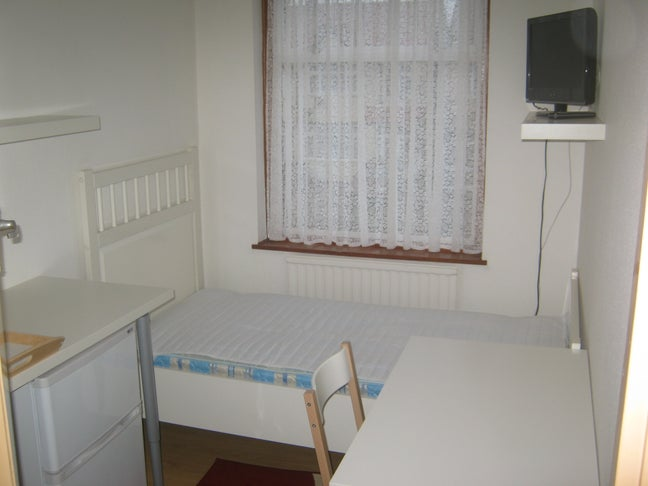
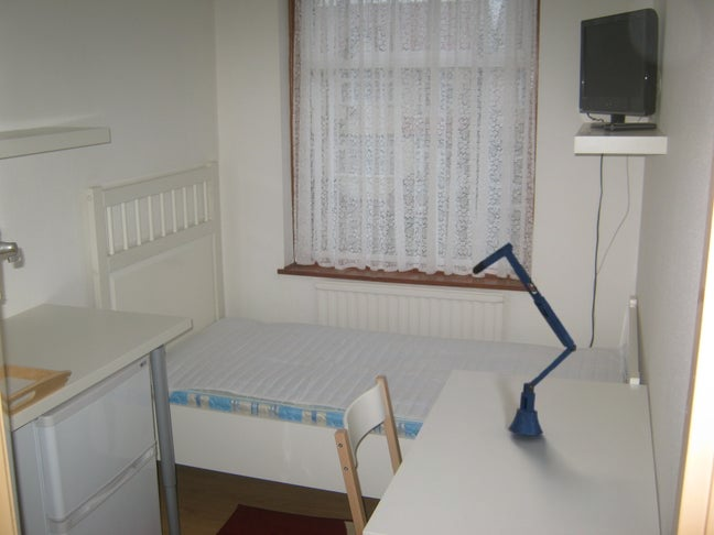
+ desk lamp [472,241,577,437]
